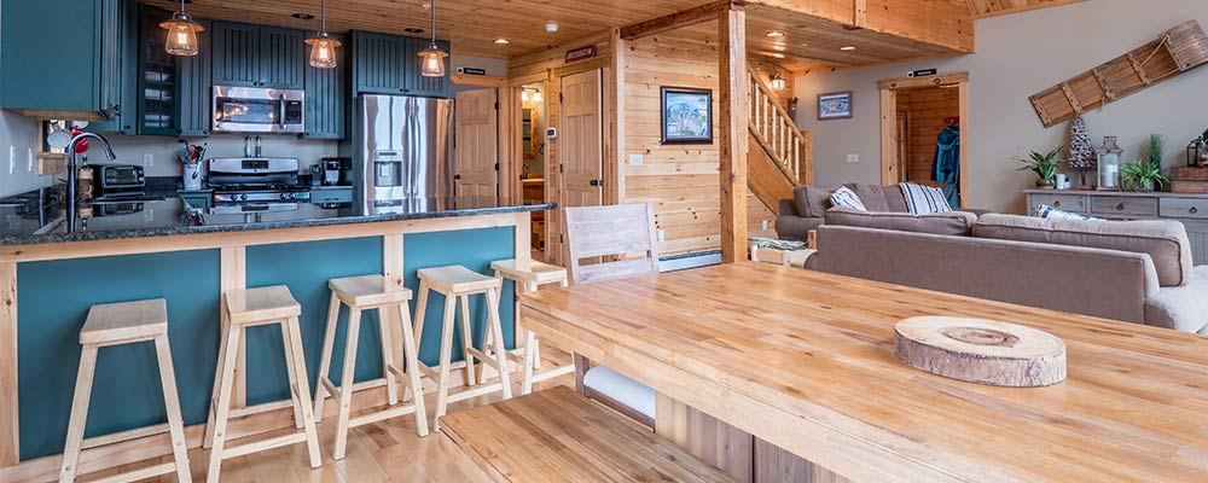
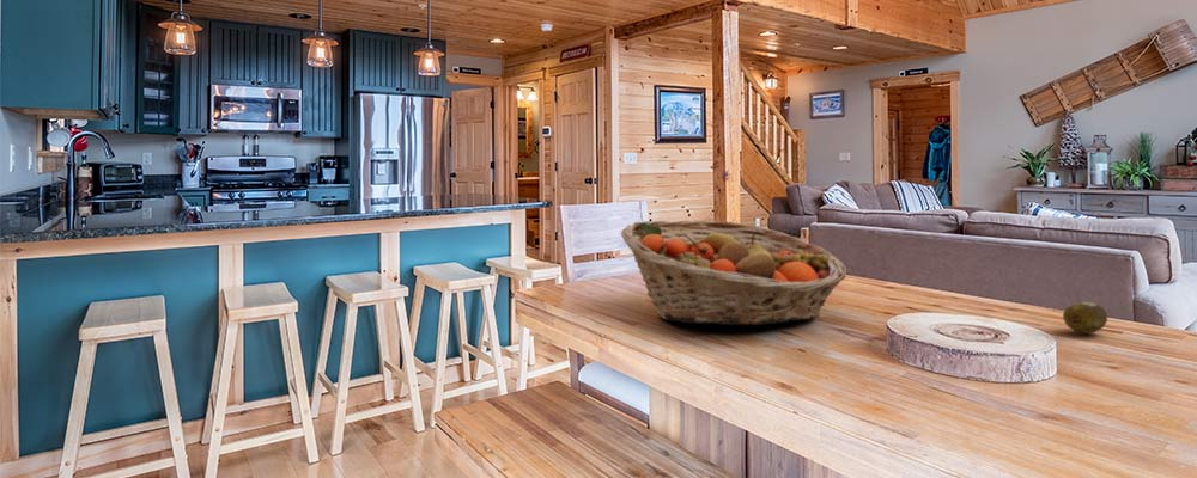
+ fruit [1062,301,1108,335]
+ fruit basket [620,220,847,326]
